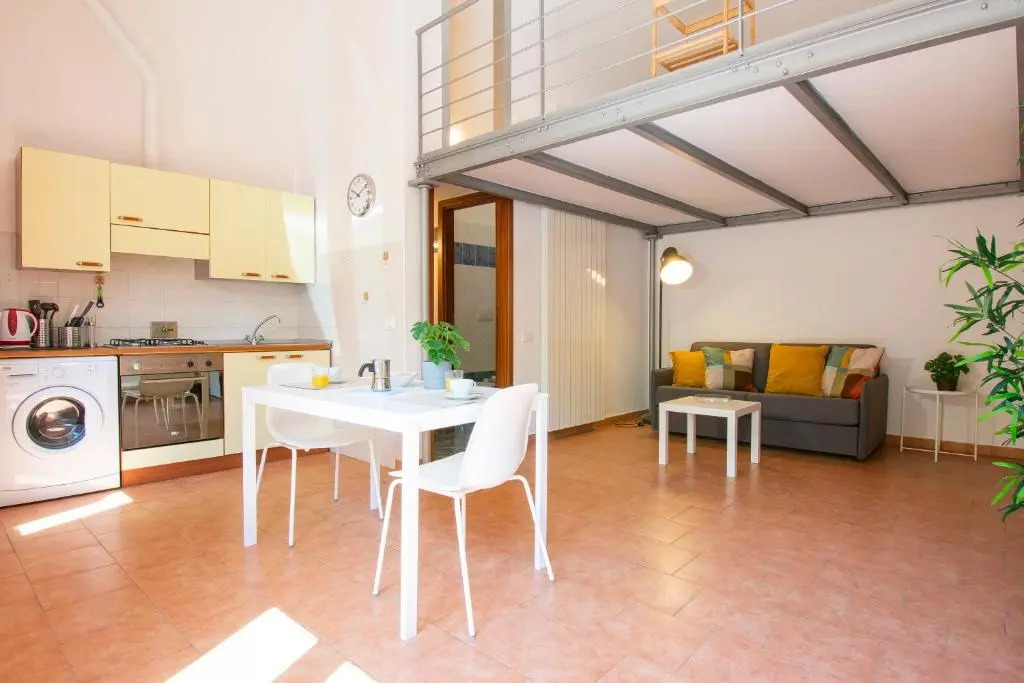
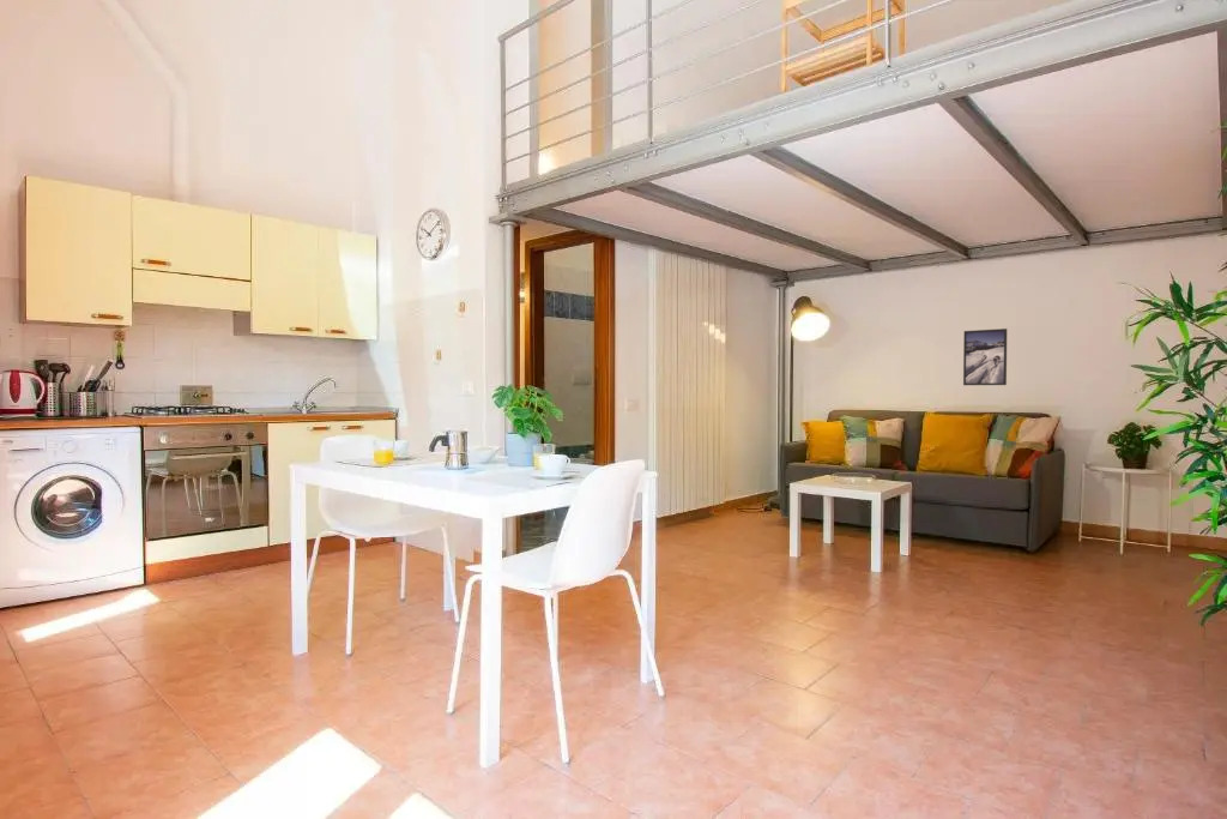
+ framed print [962,327,1008,386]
